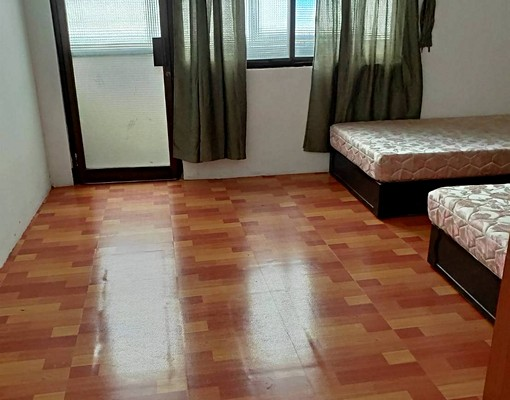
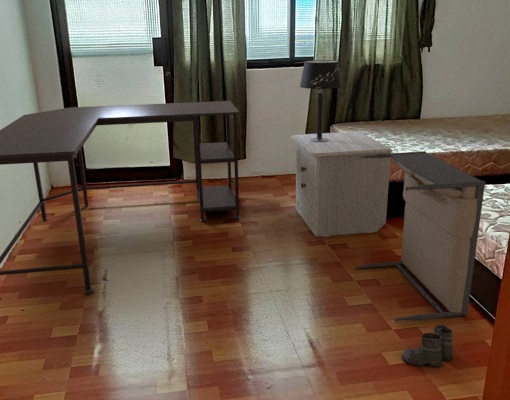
+ laundry hamper [354,150,486,322]
+ nightstand [290,130,394,238]
+ boots [401,323,455,373]
+ table lamp [299,59,343,142]
+ desk [0,100,242,301]
